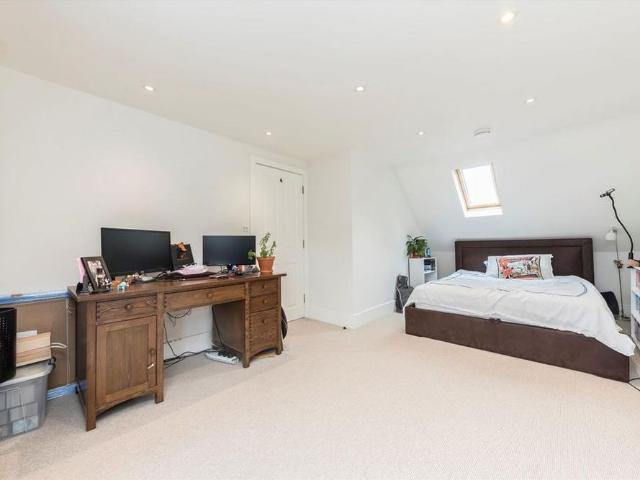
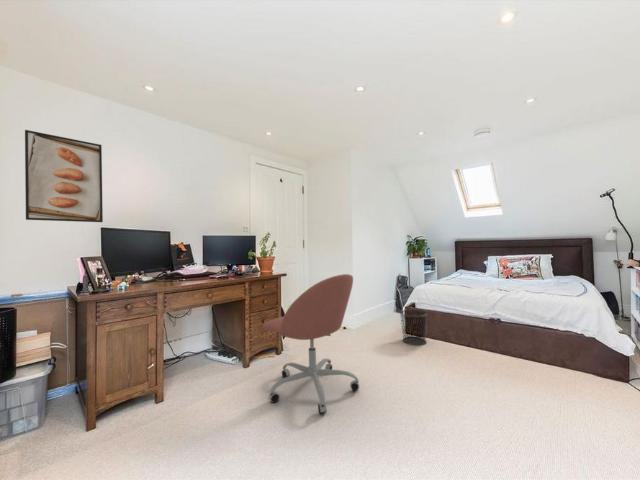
+ waste bin [399,309,428,346]
+ office chair [262,273,360,415]
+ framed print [24,129,104,223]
